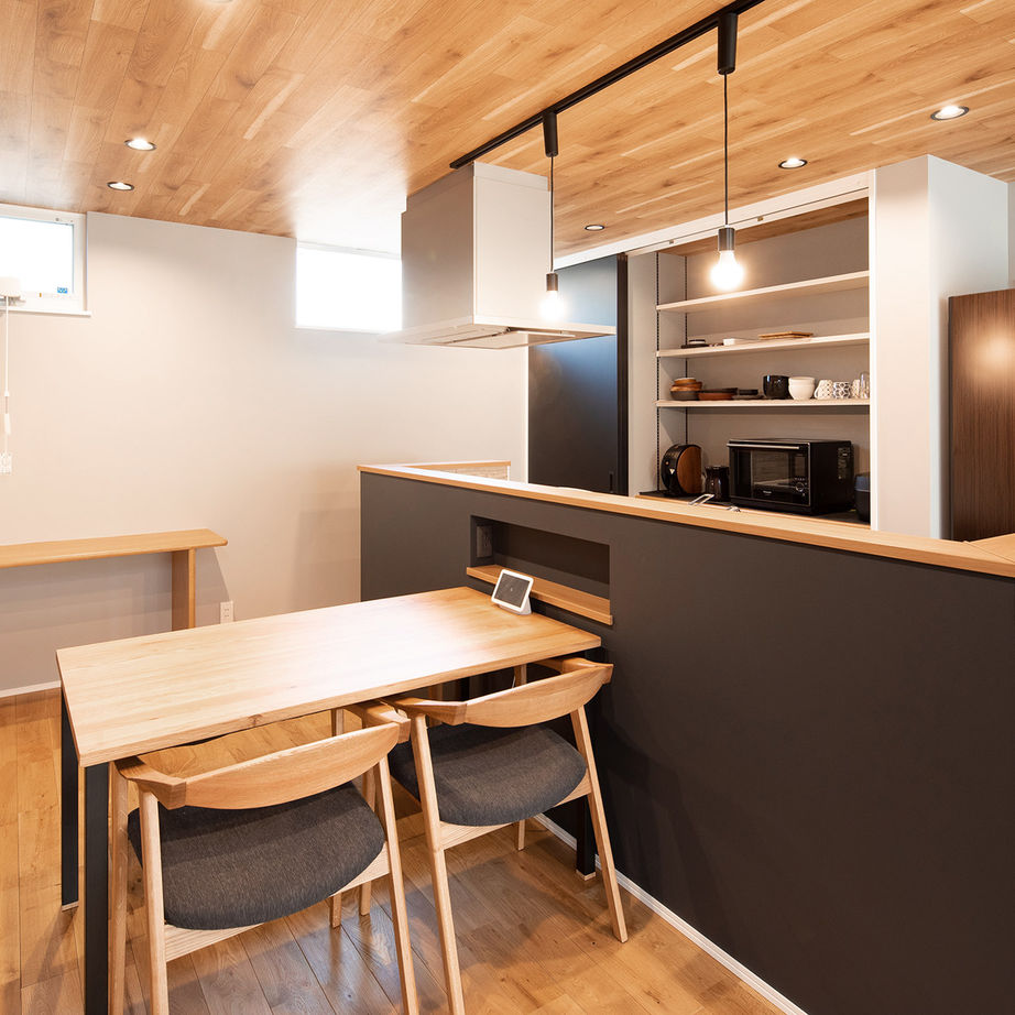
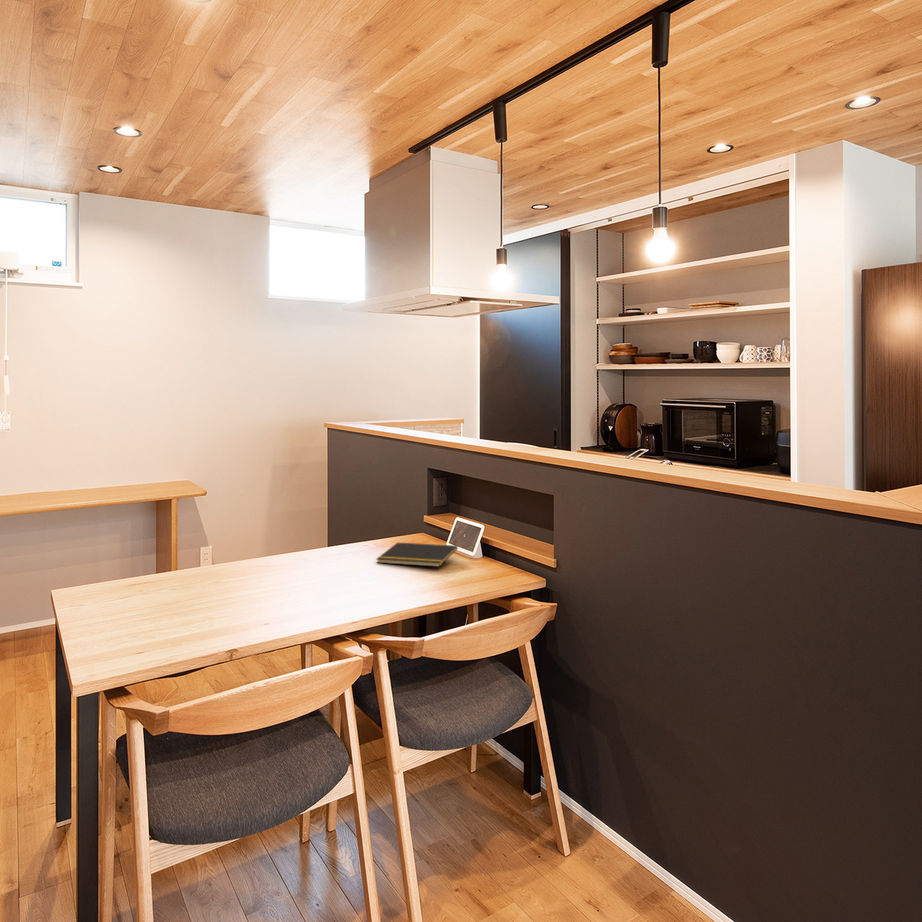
+ notepad [376,542,458,568]
